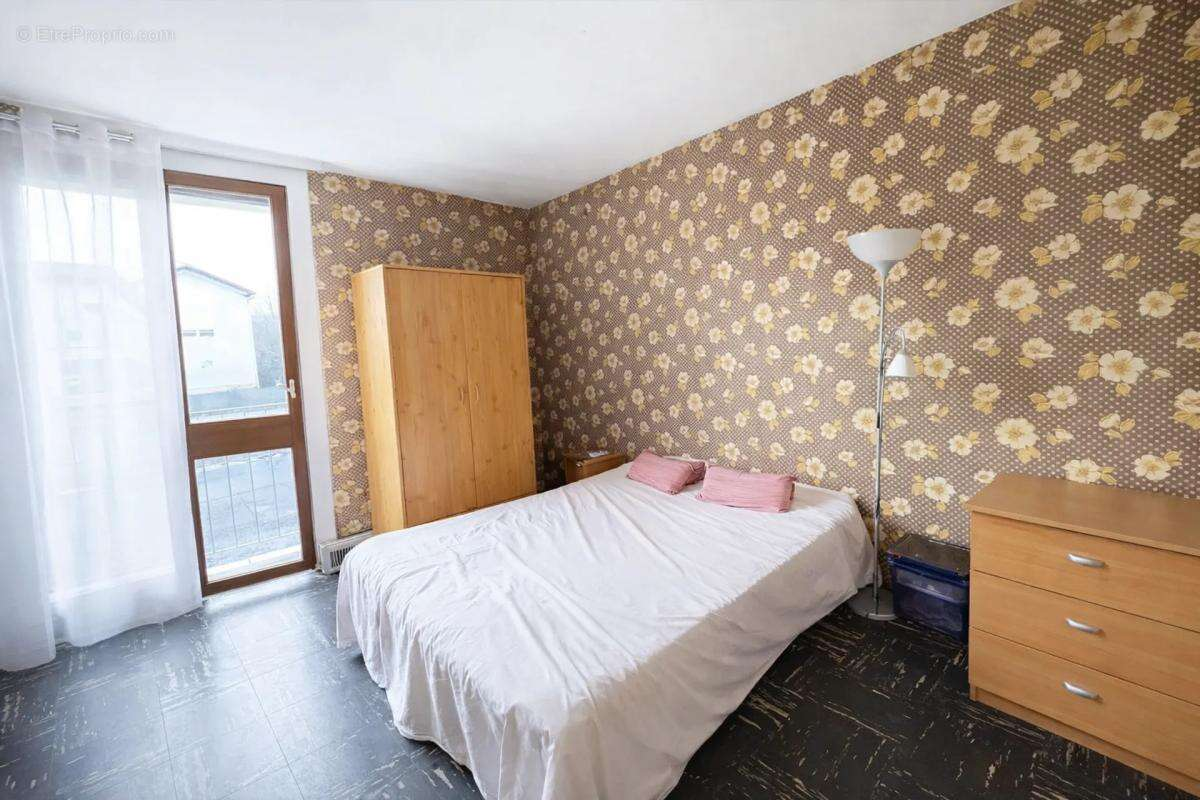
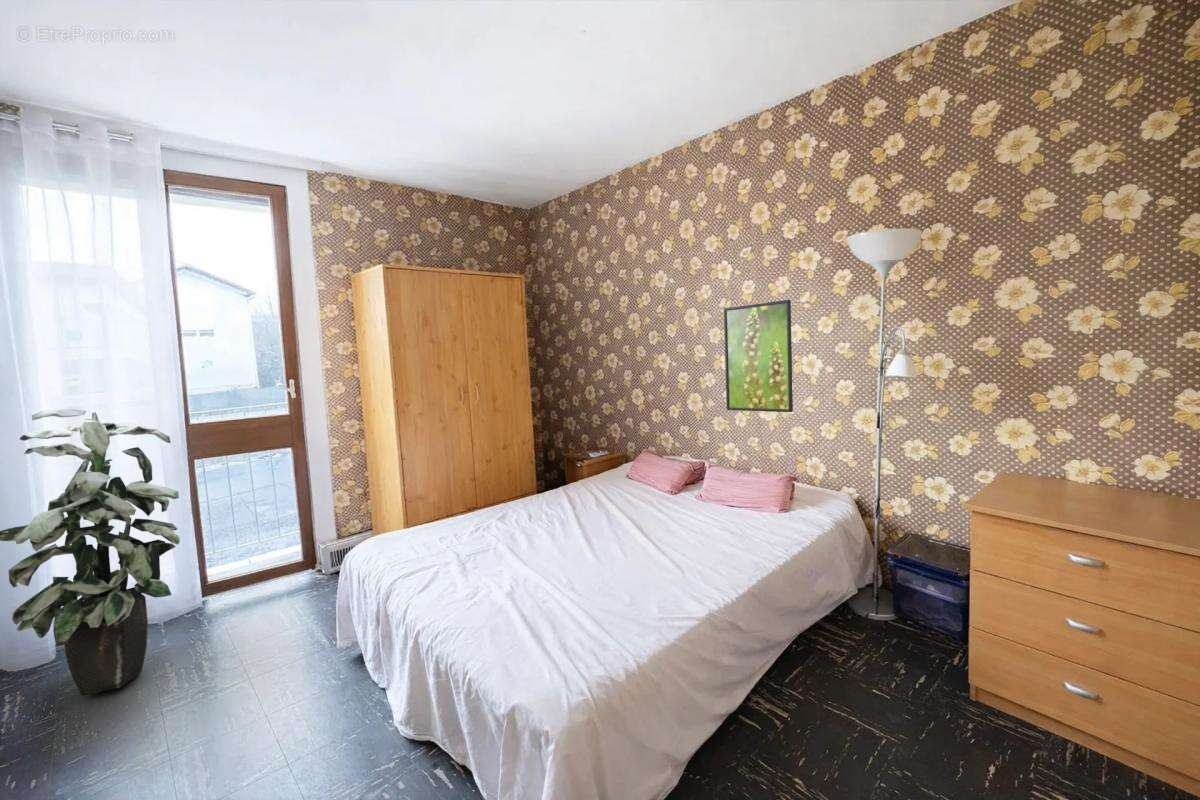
+ indoor plant [0,408,181,696]
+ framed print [723,299,794,413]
